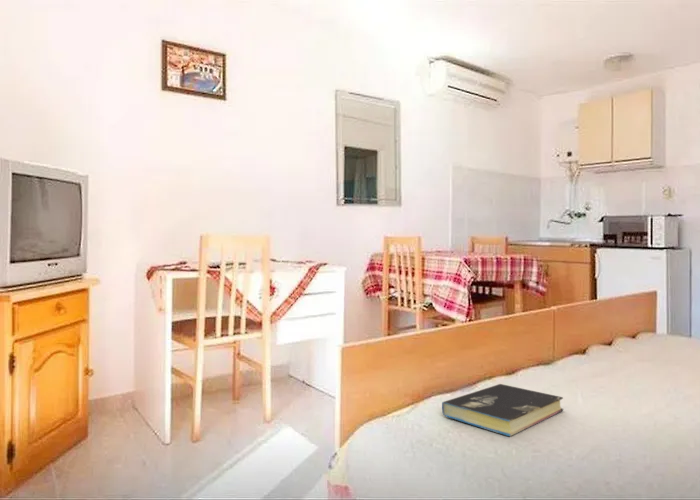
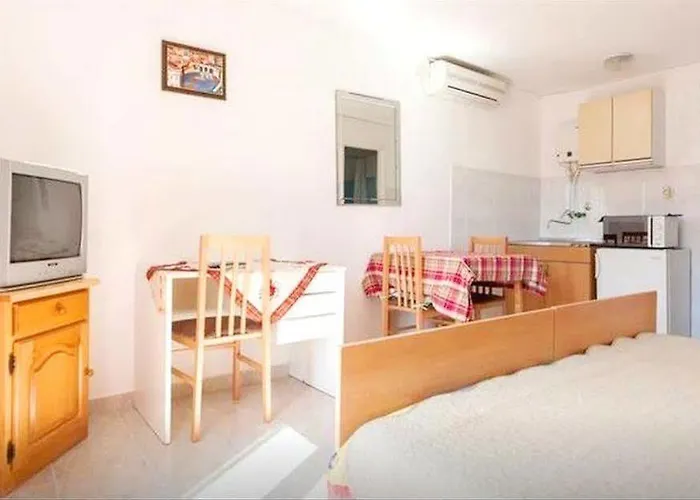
- book [441,383,564,437]
